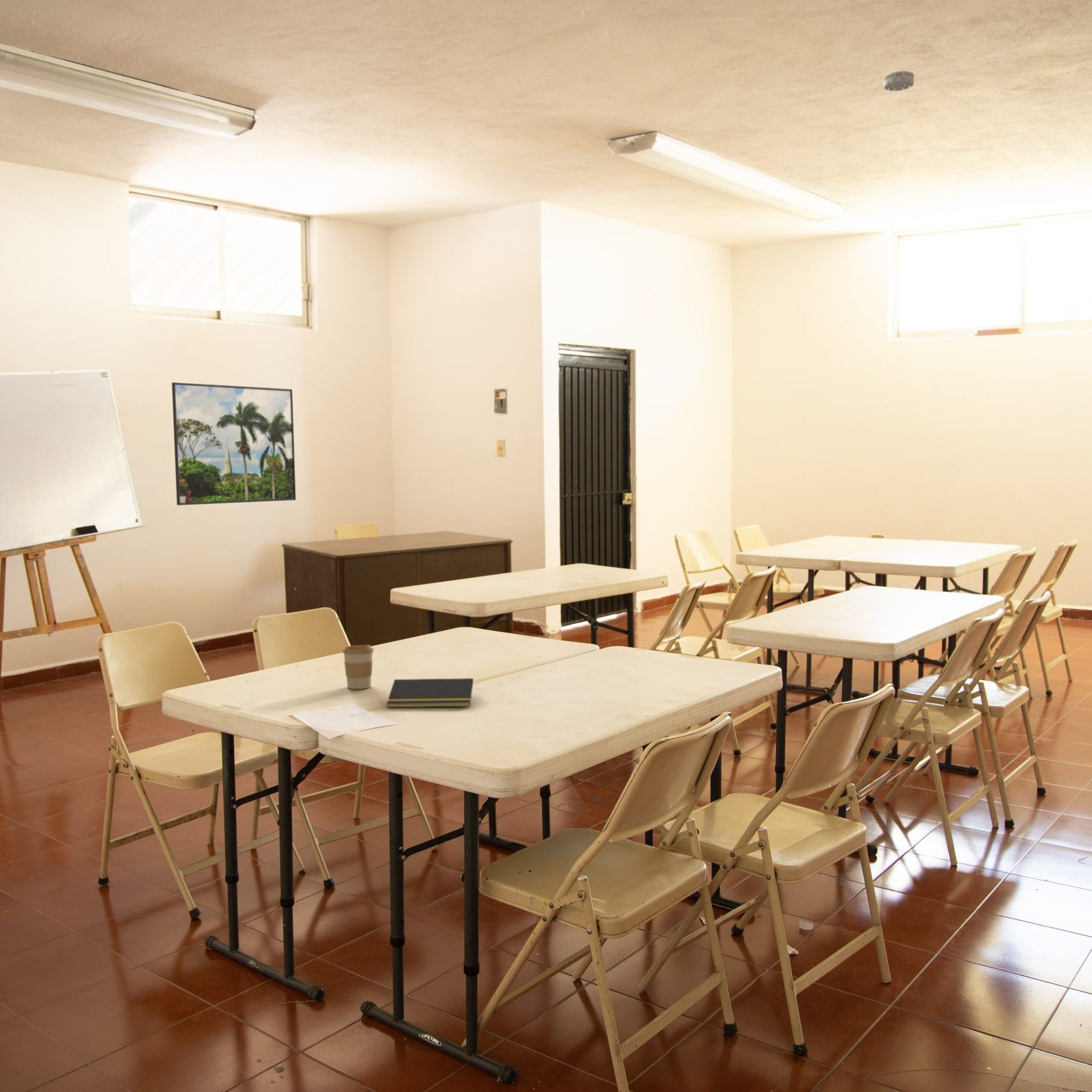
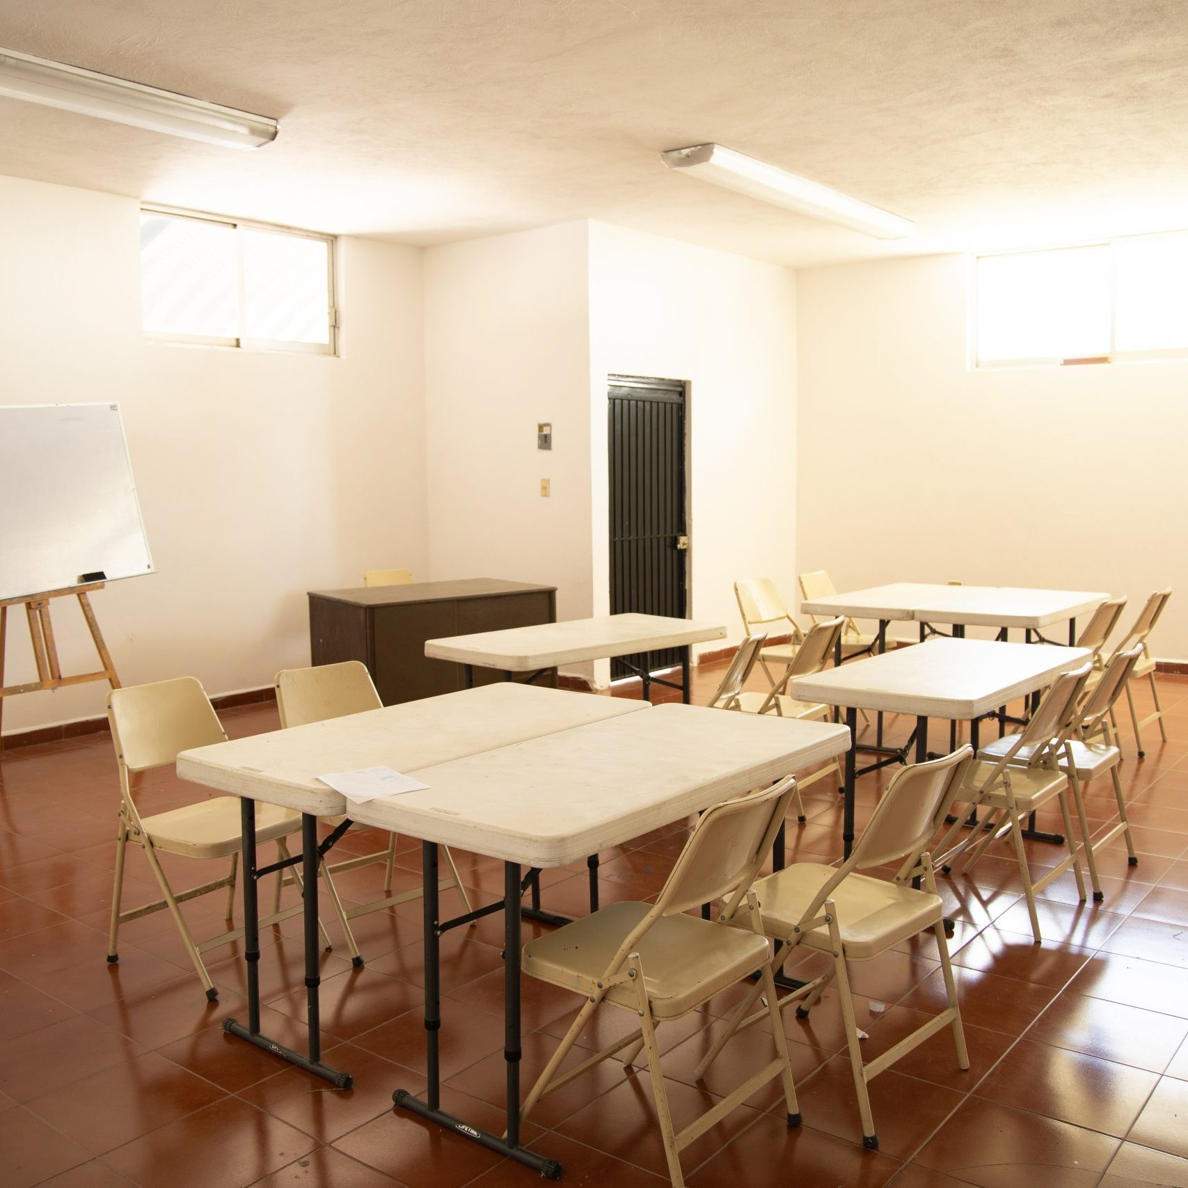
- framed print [171,382,296,506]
- notepad [386,677,474,708]
- coffee cup [342,644,375,690]
- smoke detector [883,70,915,91]
